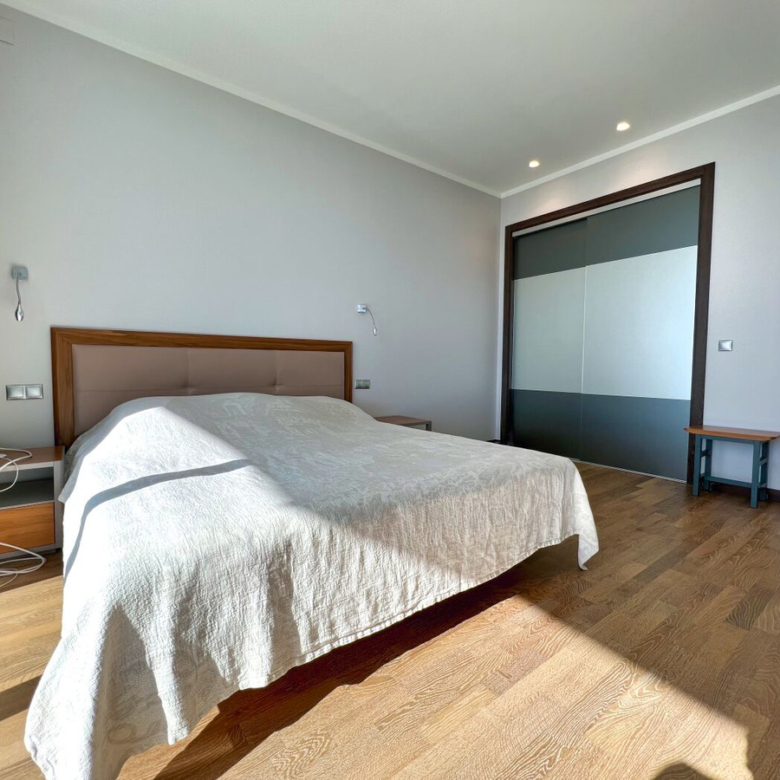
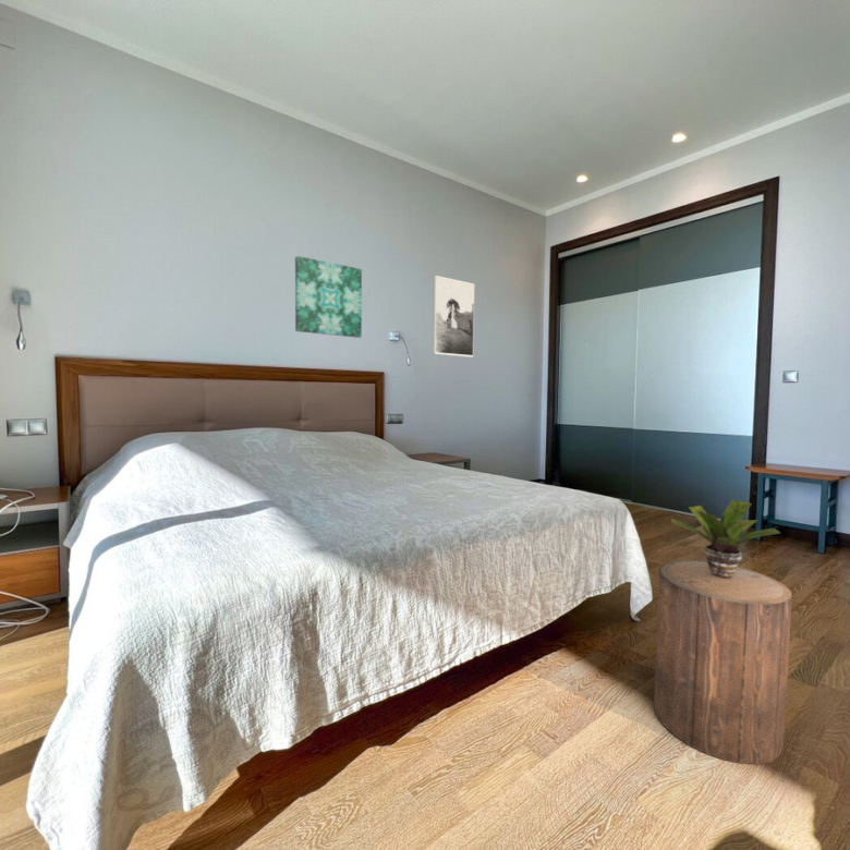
+ potted plant [670,499,781,579]
+ wall art [294,255,363,339]
+ stool [653,559,793,766]
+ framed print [432,275,475,359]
